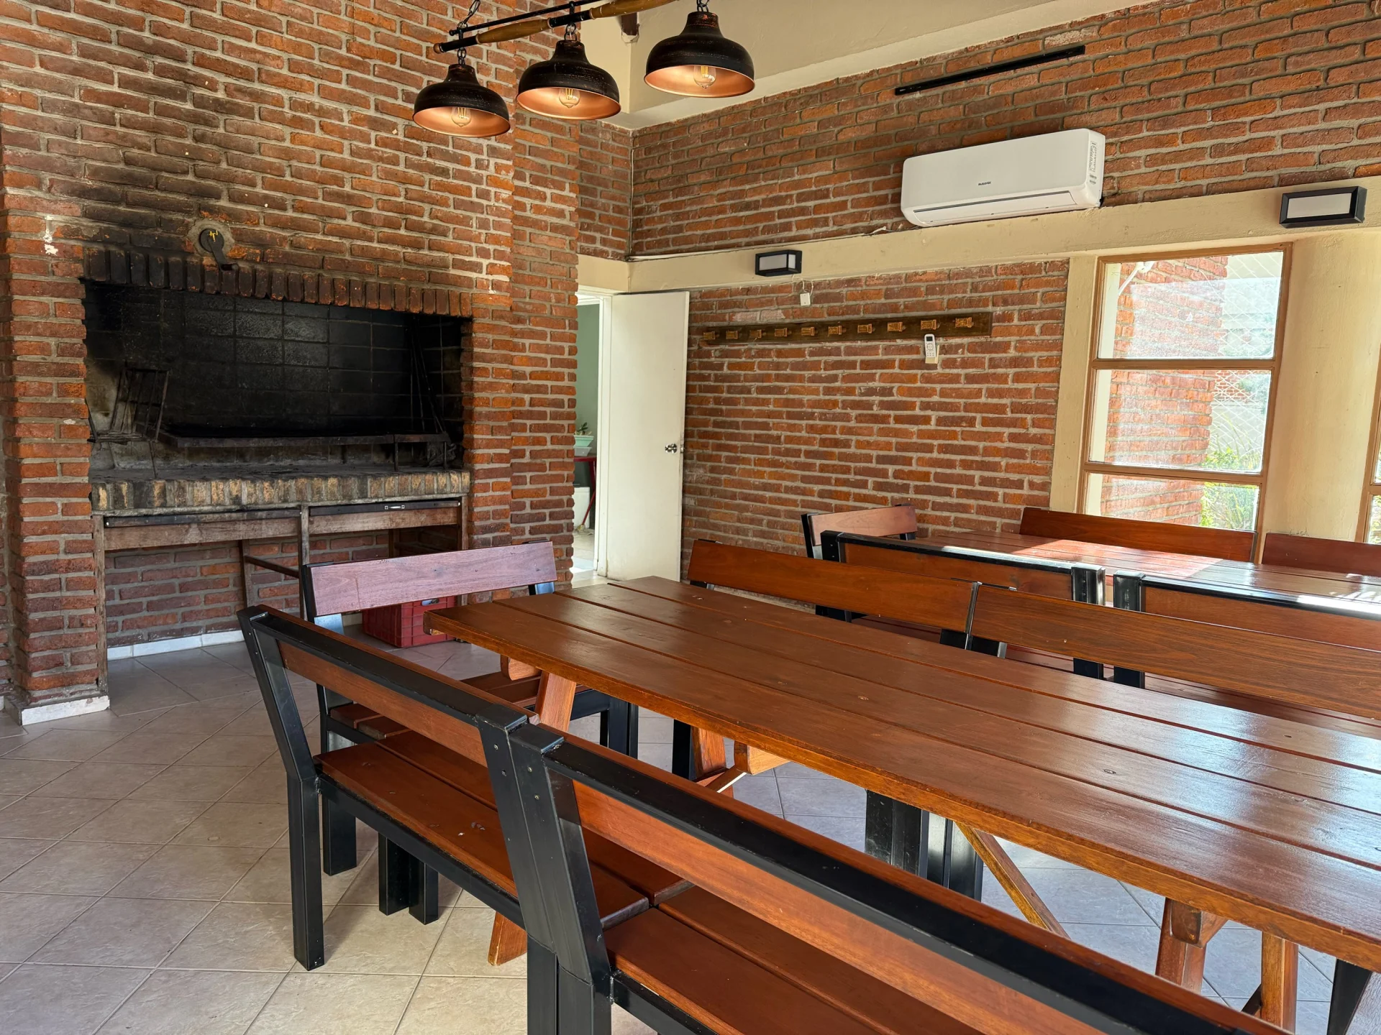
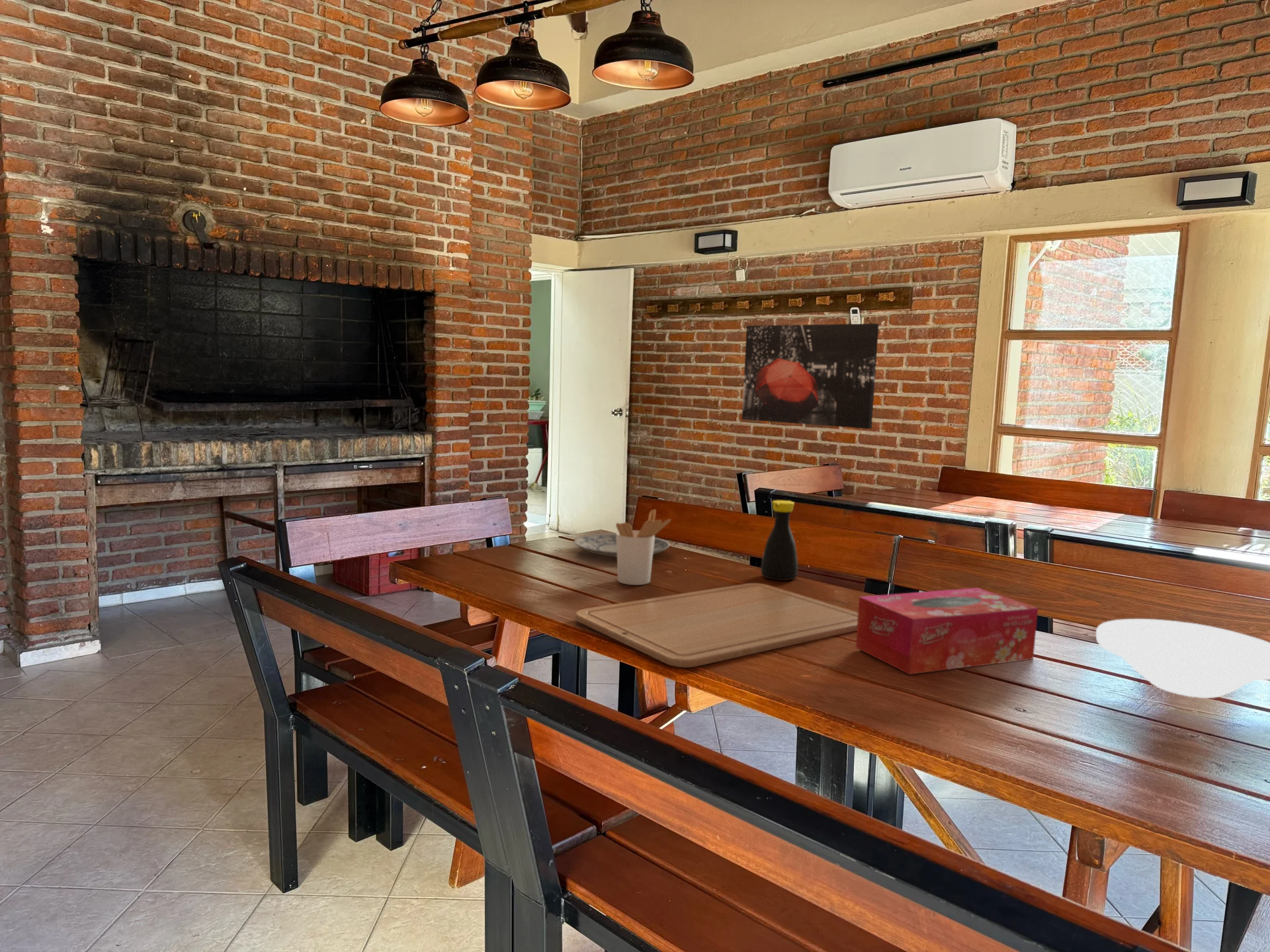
+ chopping board [574,582,858,668]
+ bottle [760,500,798,581]
+ wall art [741,323,879,430]
+ plate [1095,618,1270,699]
+ tissue box [855,587,1038,675]
+ utensil holder [615,508,671,586]
+ plate [573,533,670,558]
